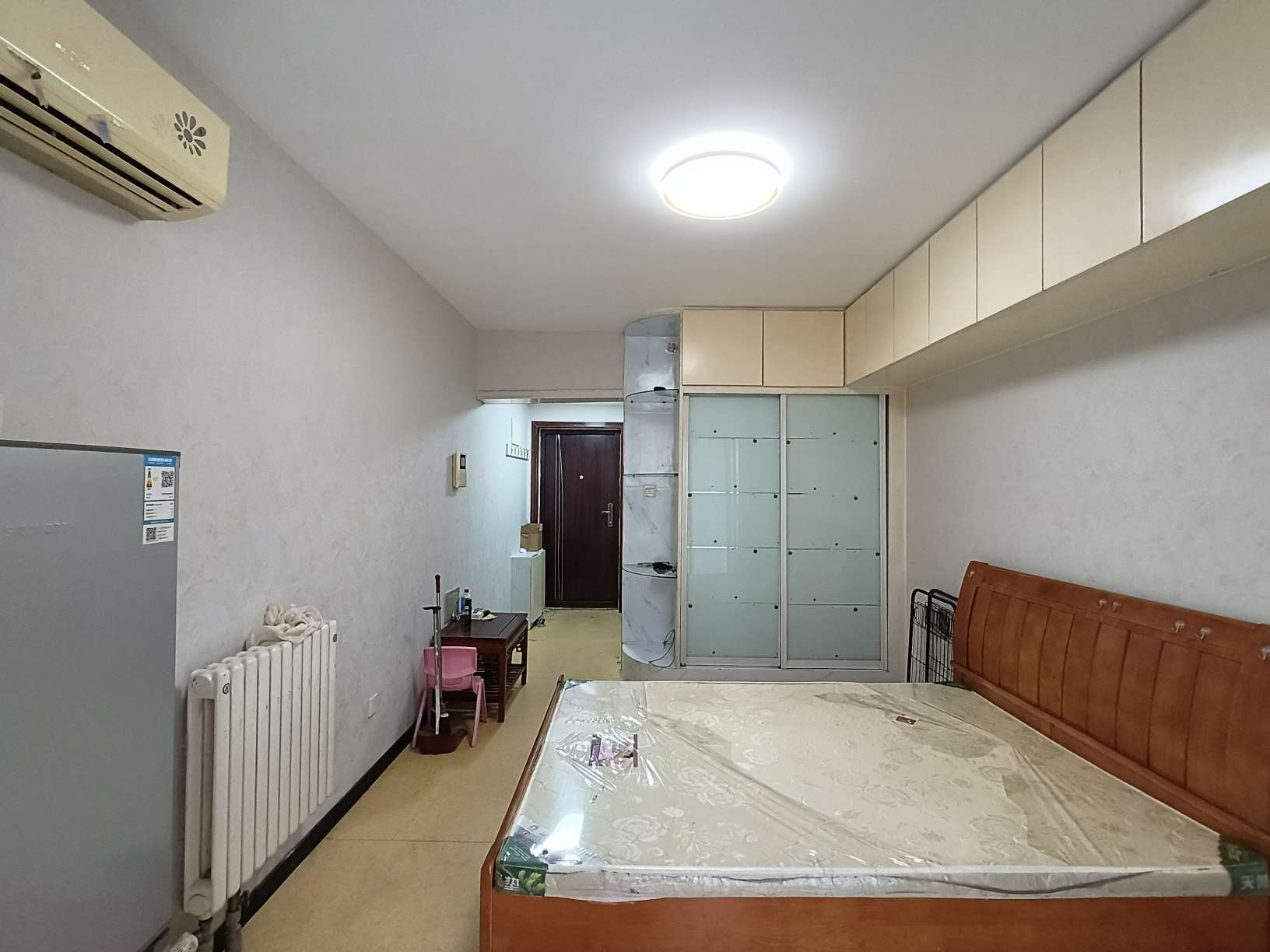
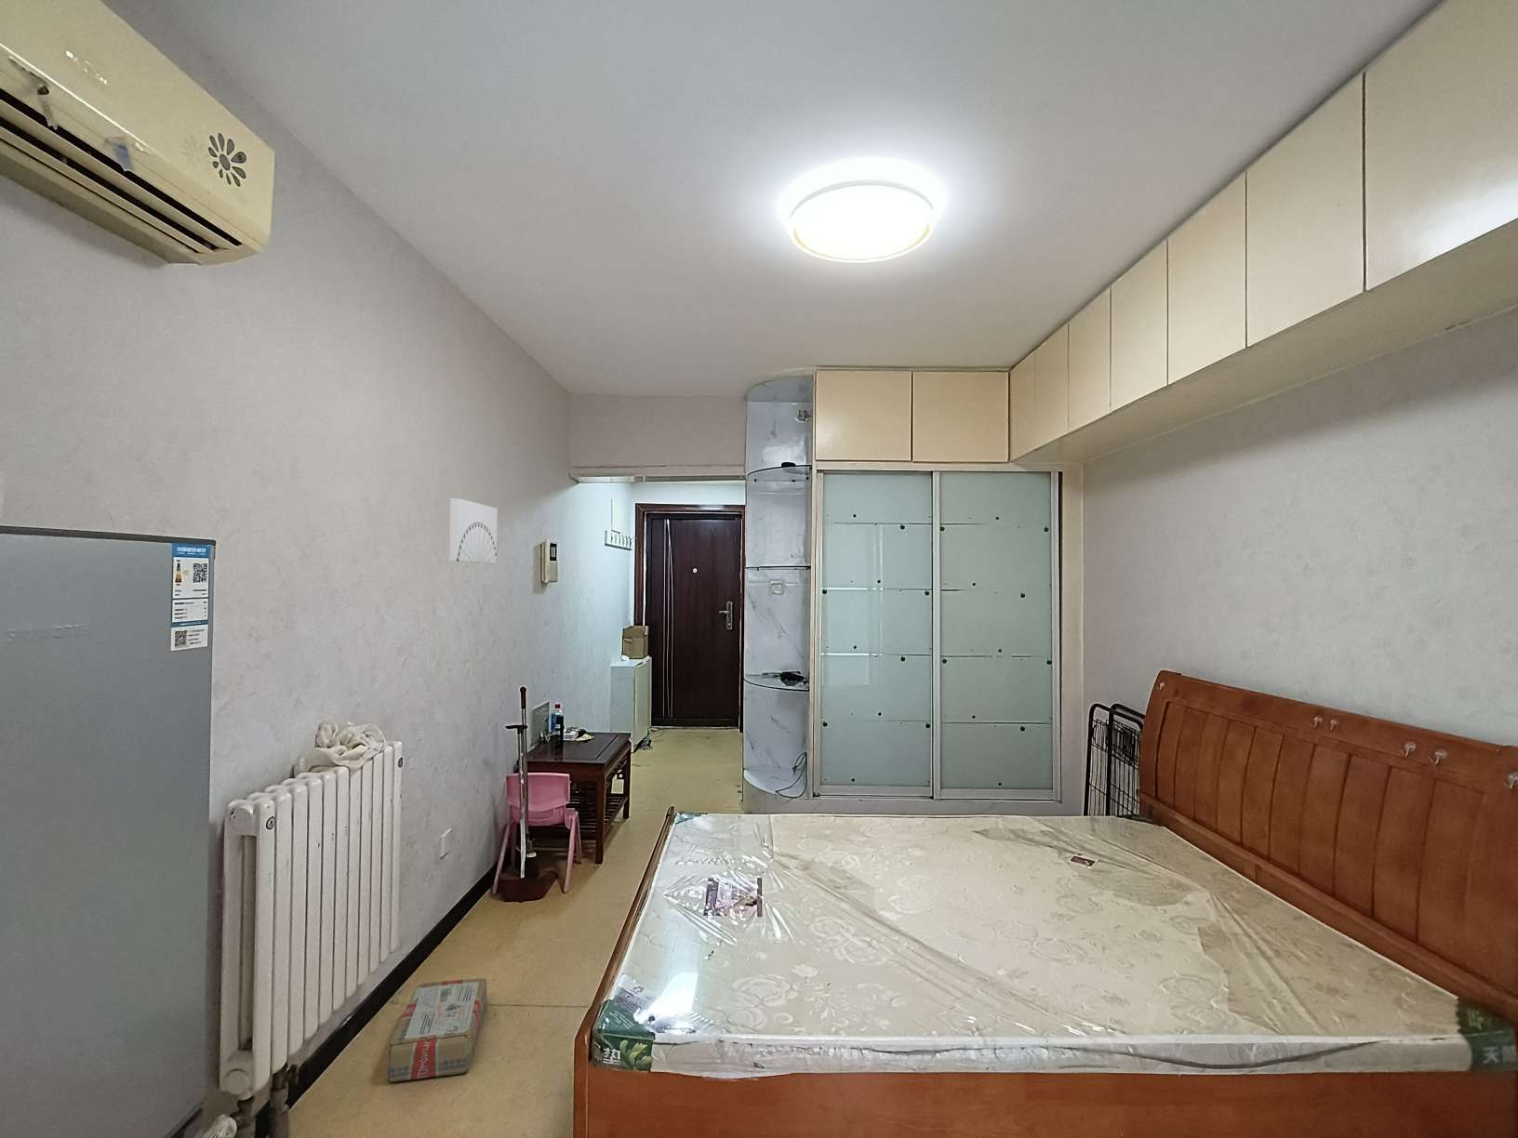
+ carton [386,977,488,1082]
+ wall art [448,497,498,564]
